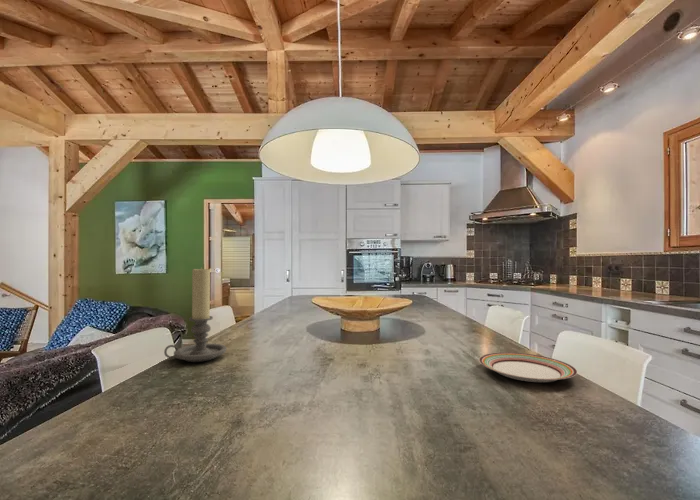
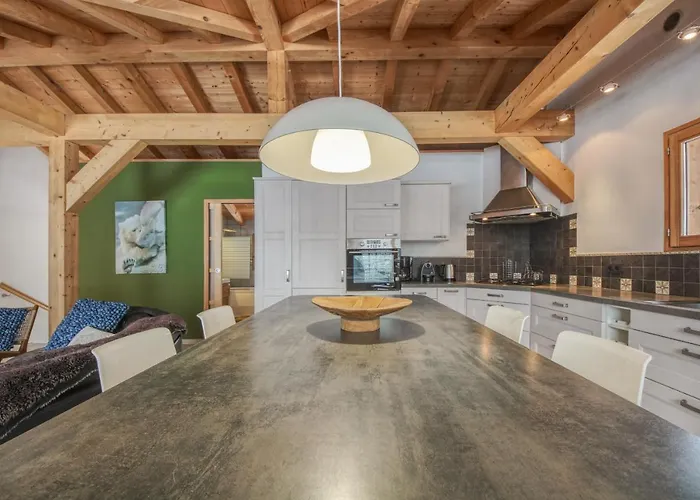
- candle holder [163,266,227,363]
- plate [478,351,578,383]
